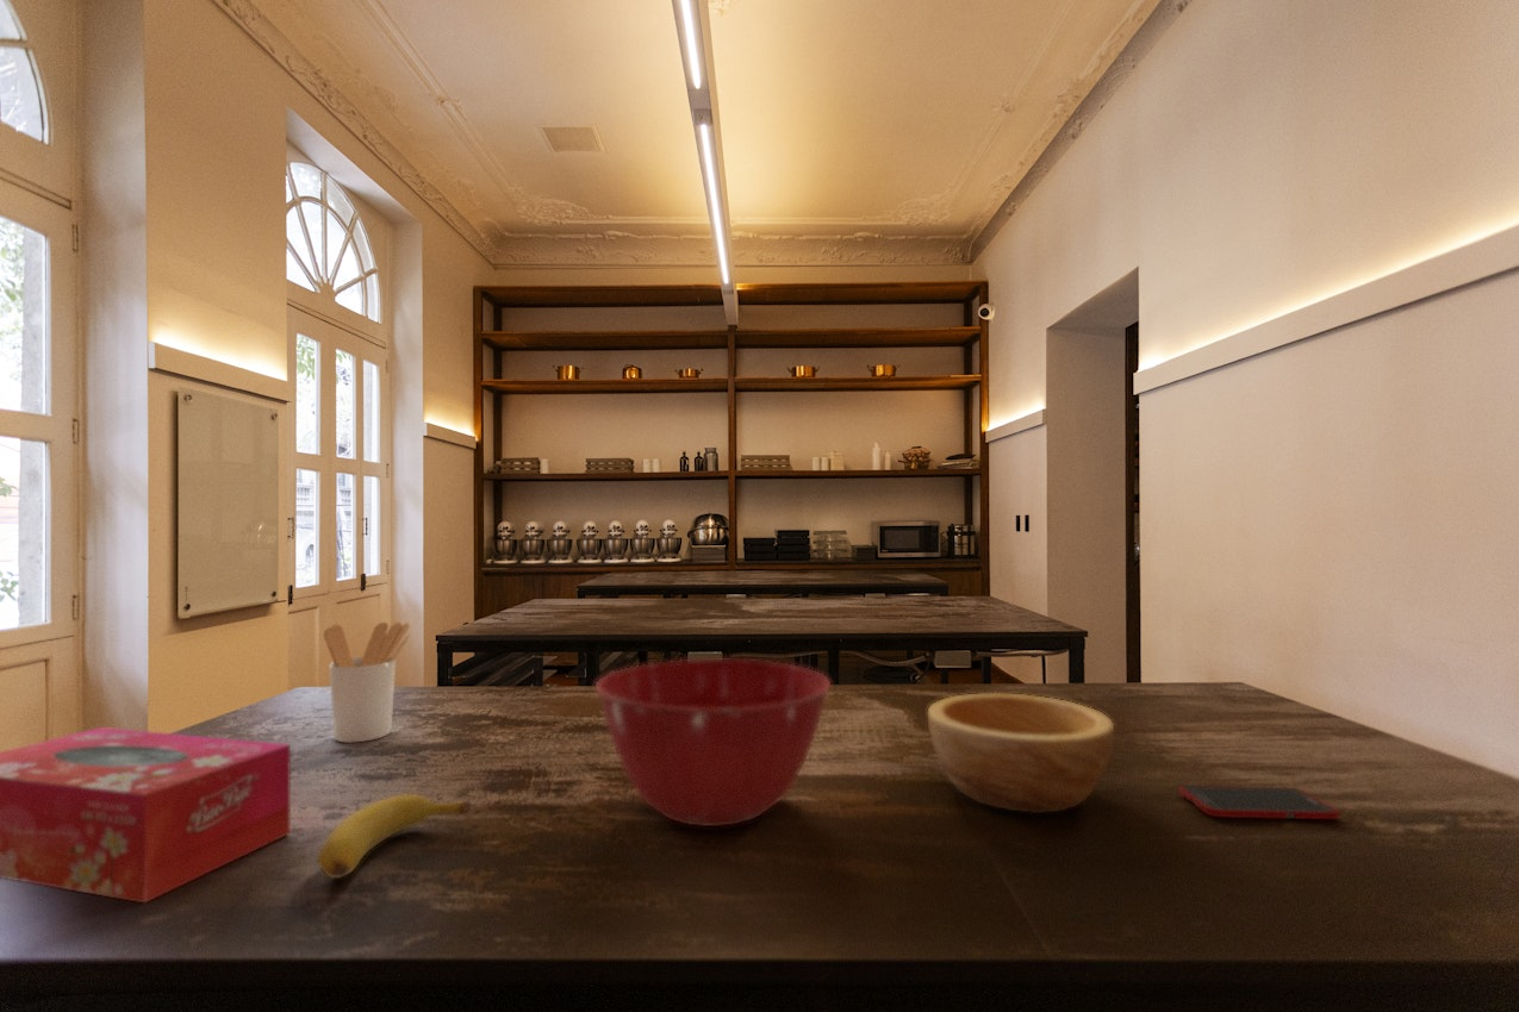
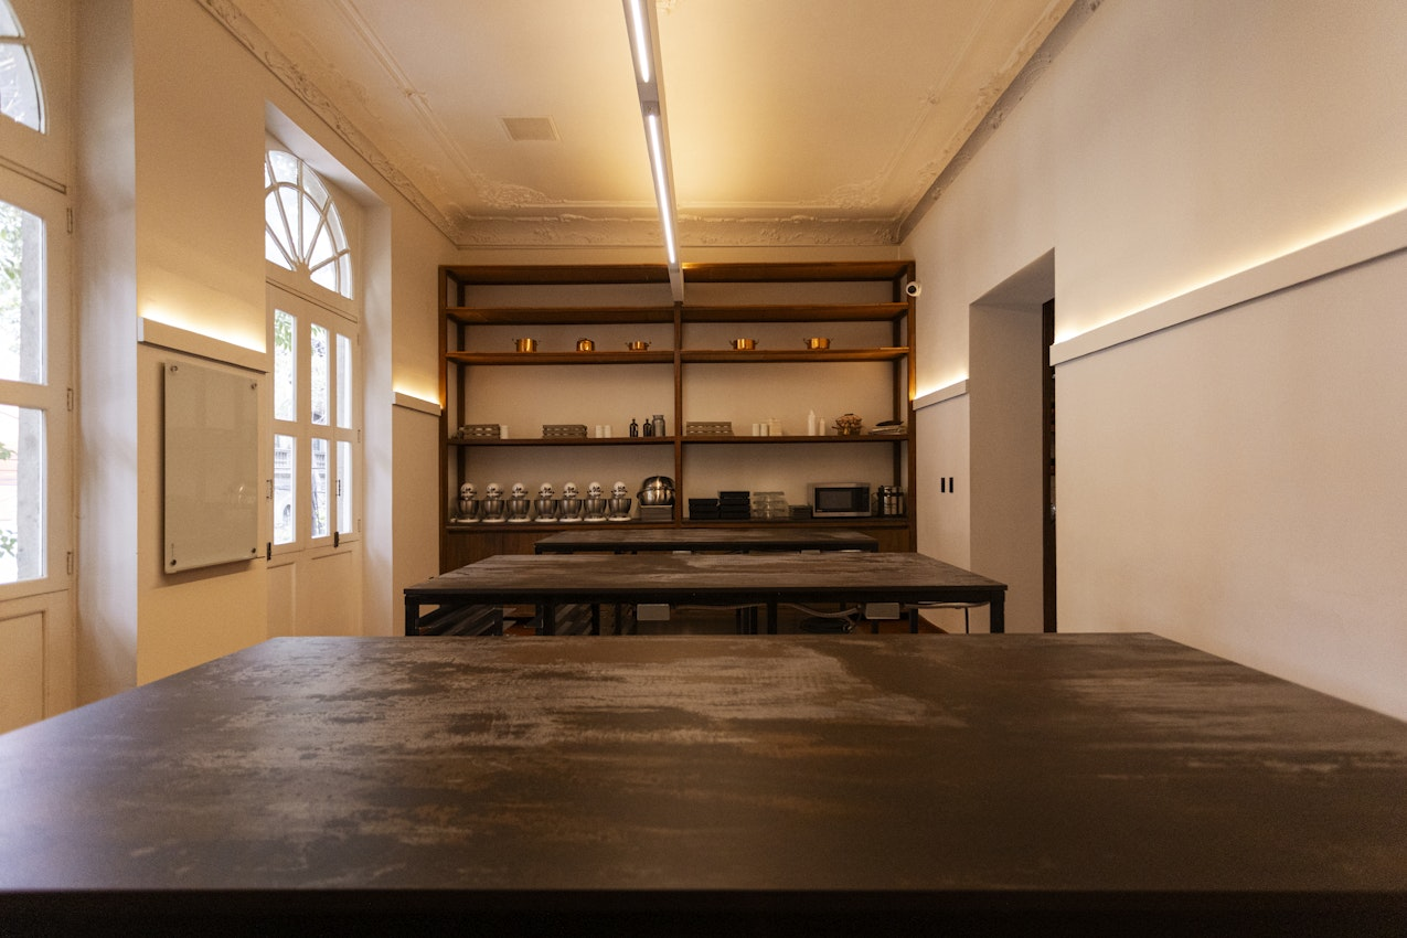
- cell phone [1178,785,1340,820]
- banana [317,793,472,880]
- tissue box [0,726,292,904]
- utensil holder [323,621,411,744]
- mixing bowl [594,658,832,827]
- bowl [927,692,1115,814]
